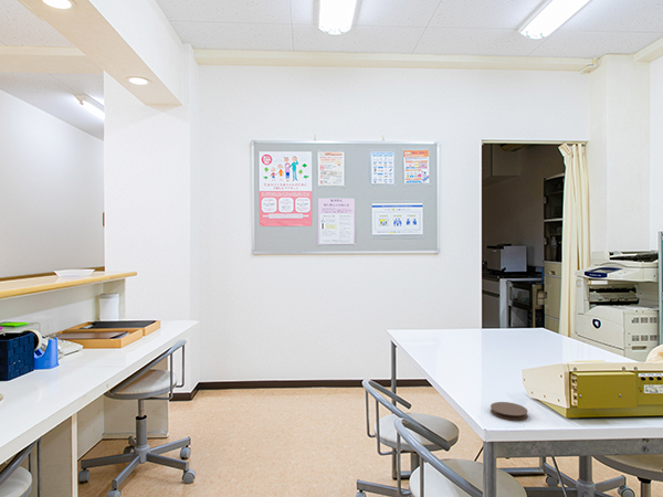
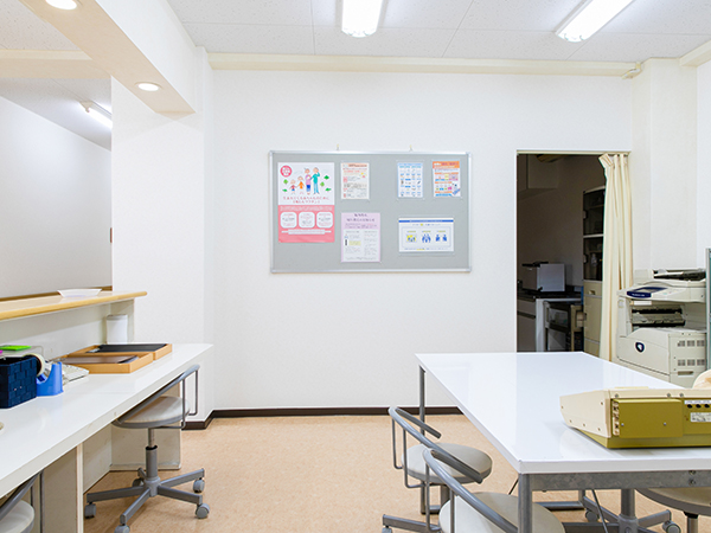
- coaster [490,401,529,422]
